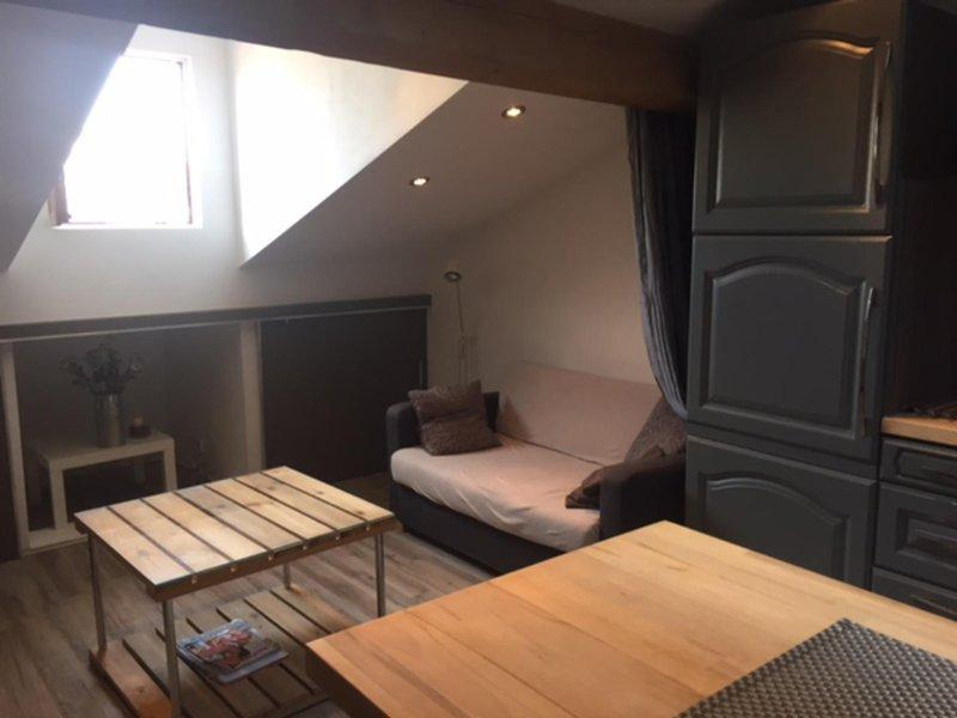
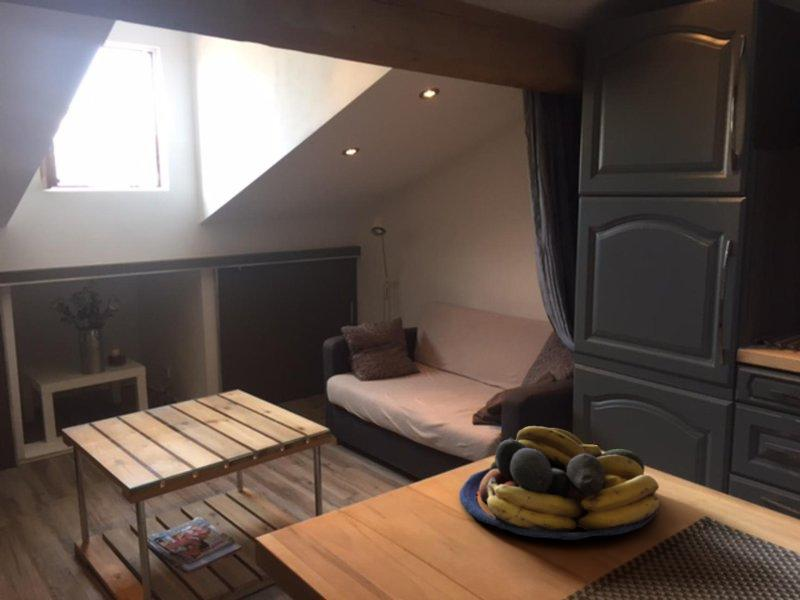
+ fruit bowl [459,425,660,541]
